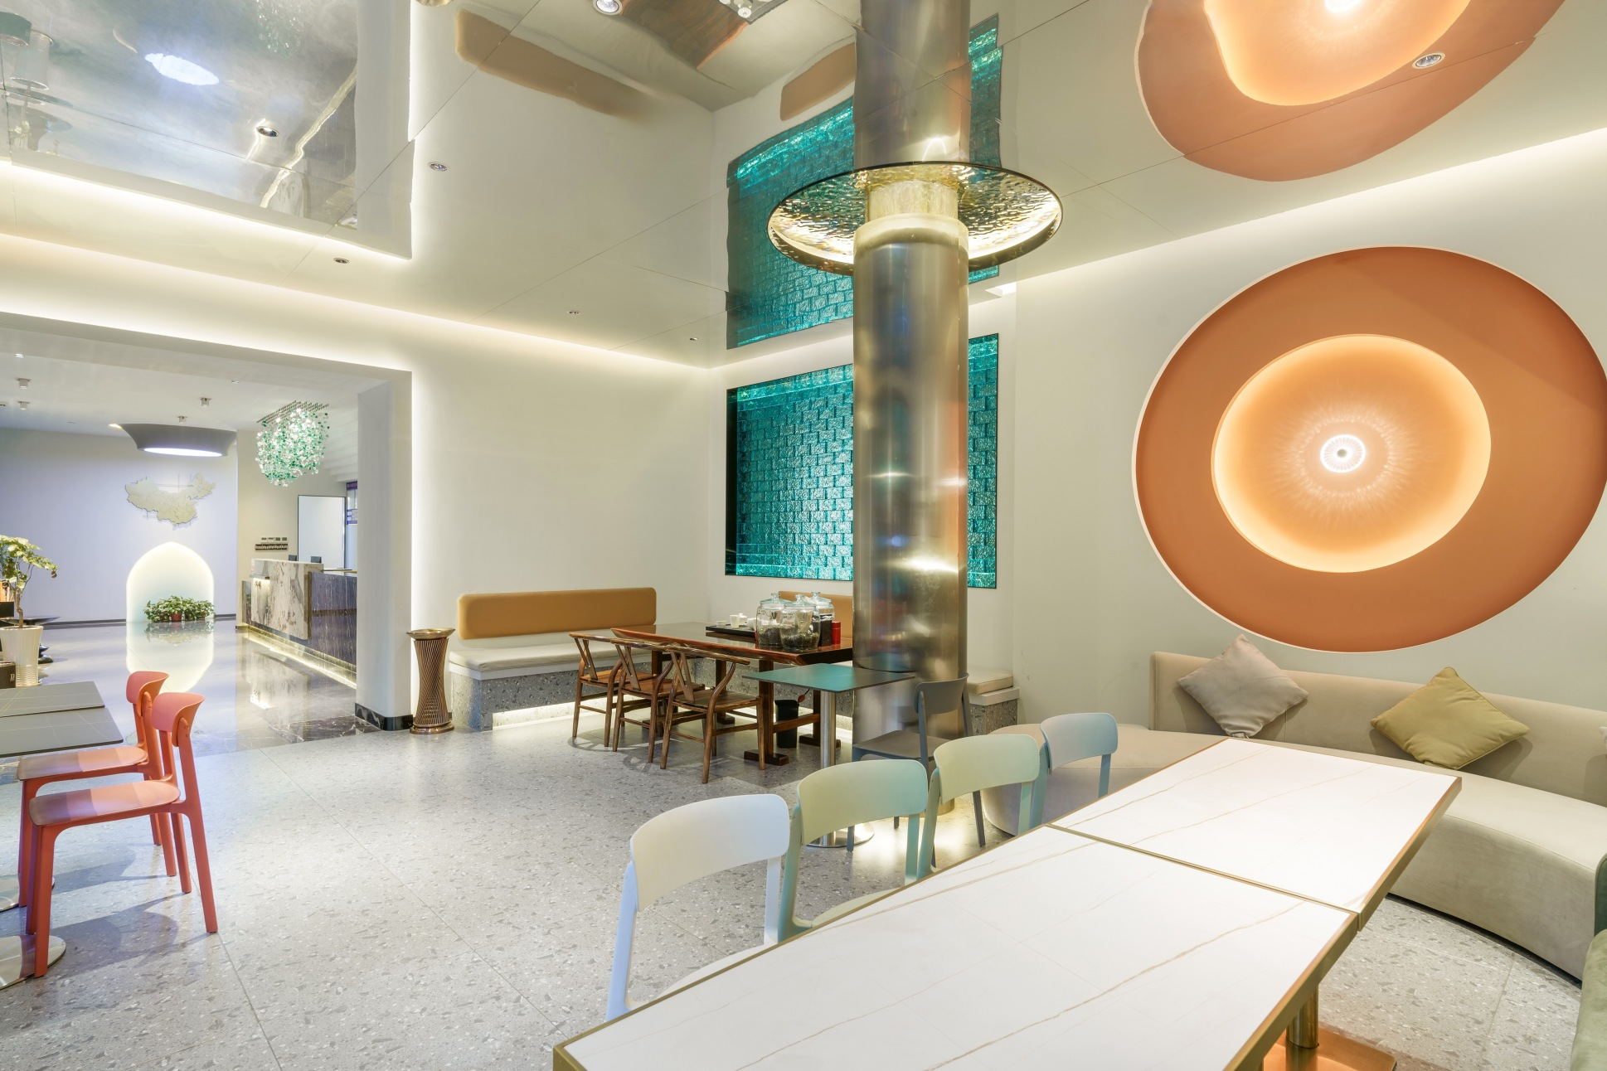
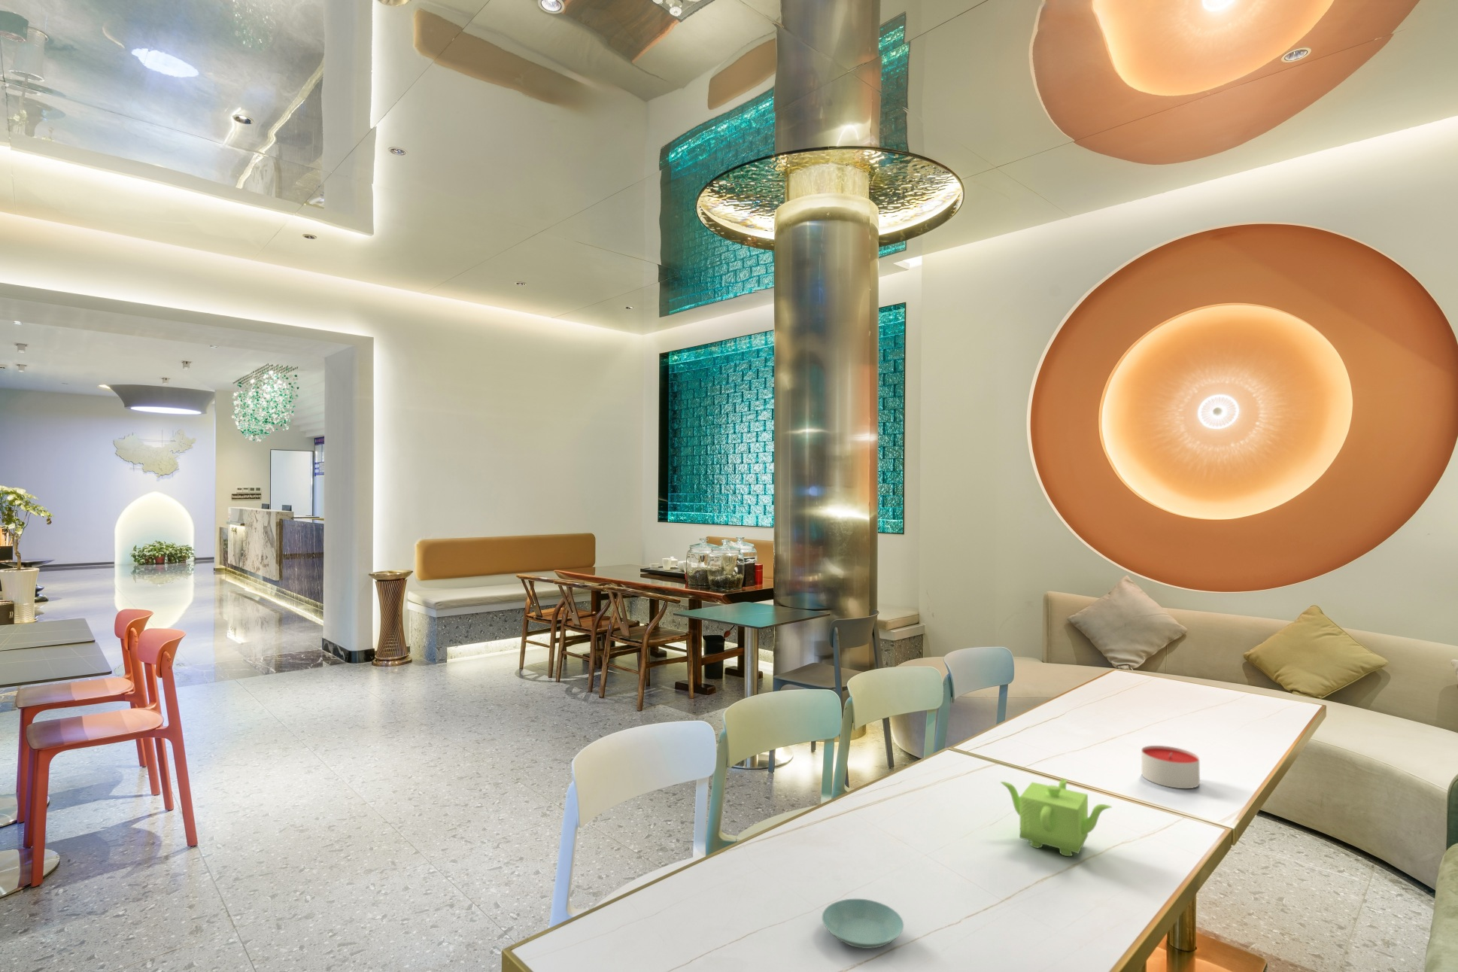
+ candle [1140,745,1201,789]
+ saucer [821,898,905,949]
+ teapot [1000,778,1113,857]
